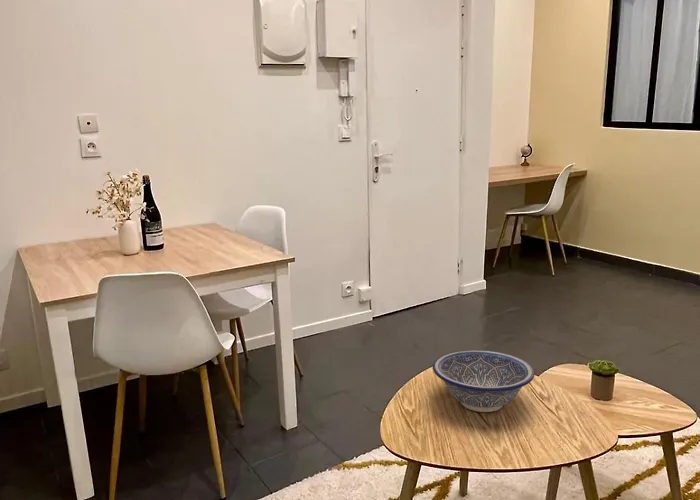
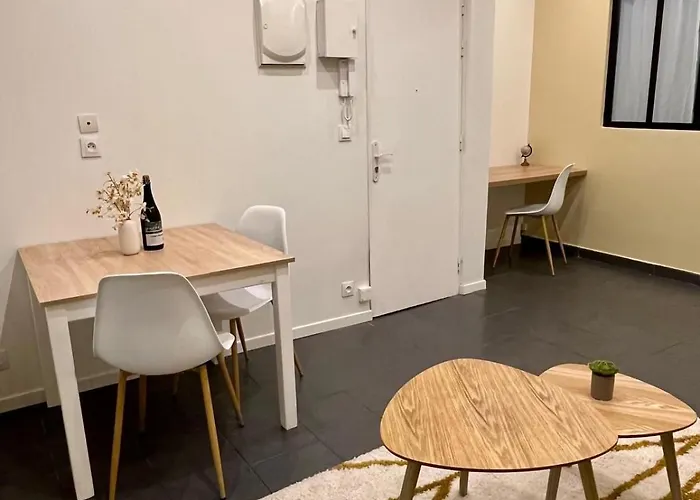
- decorative bowl [432,349,535,413]
